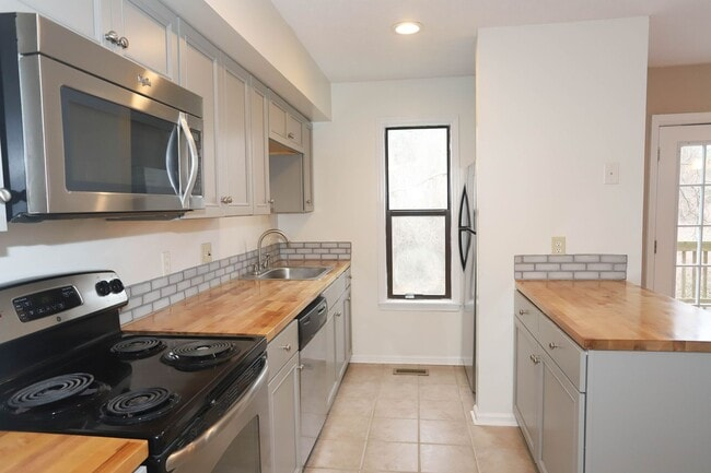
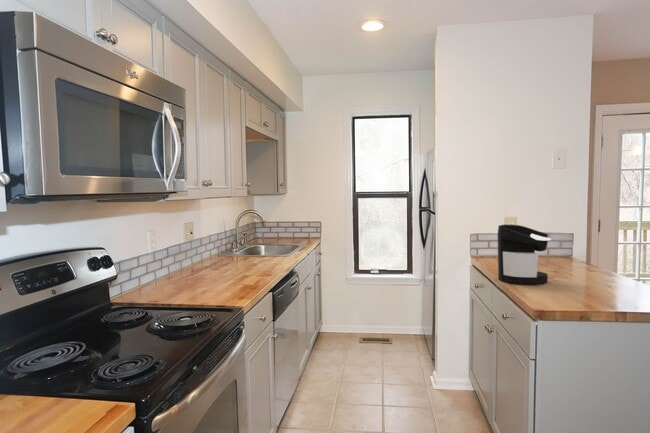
+ coffee maker [497,223,552,286]
